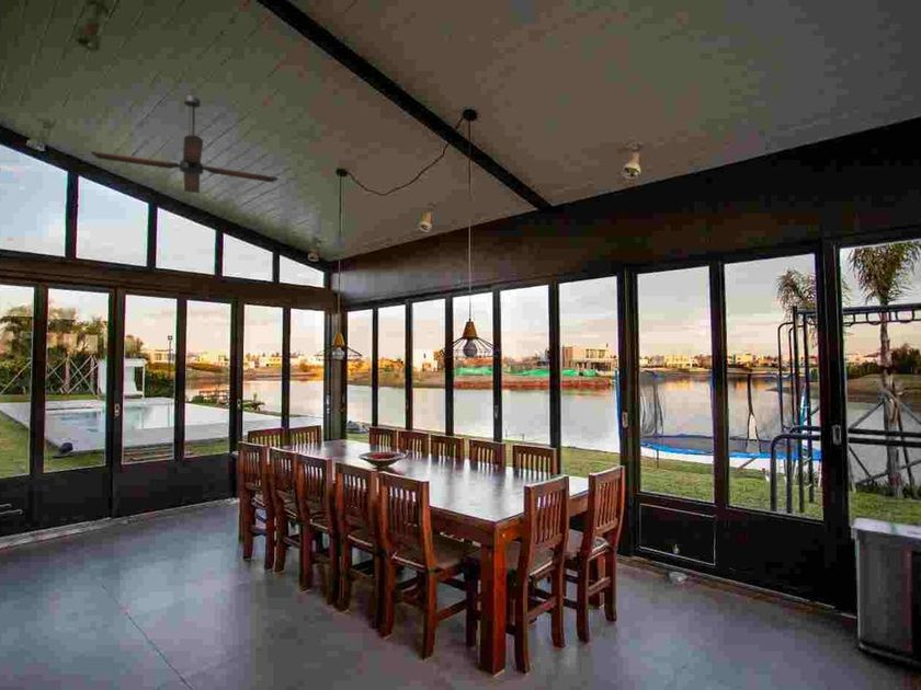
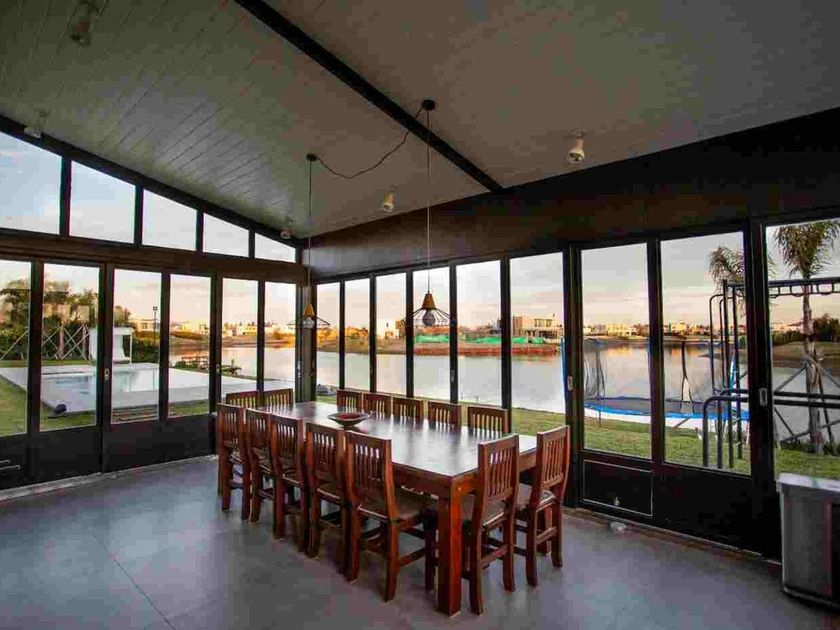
- ceiling fan [90,94,280,195]
